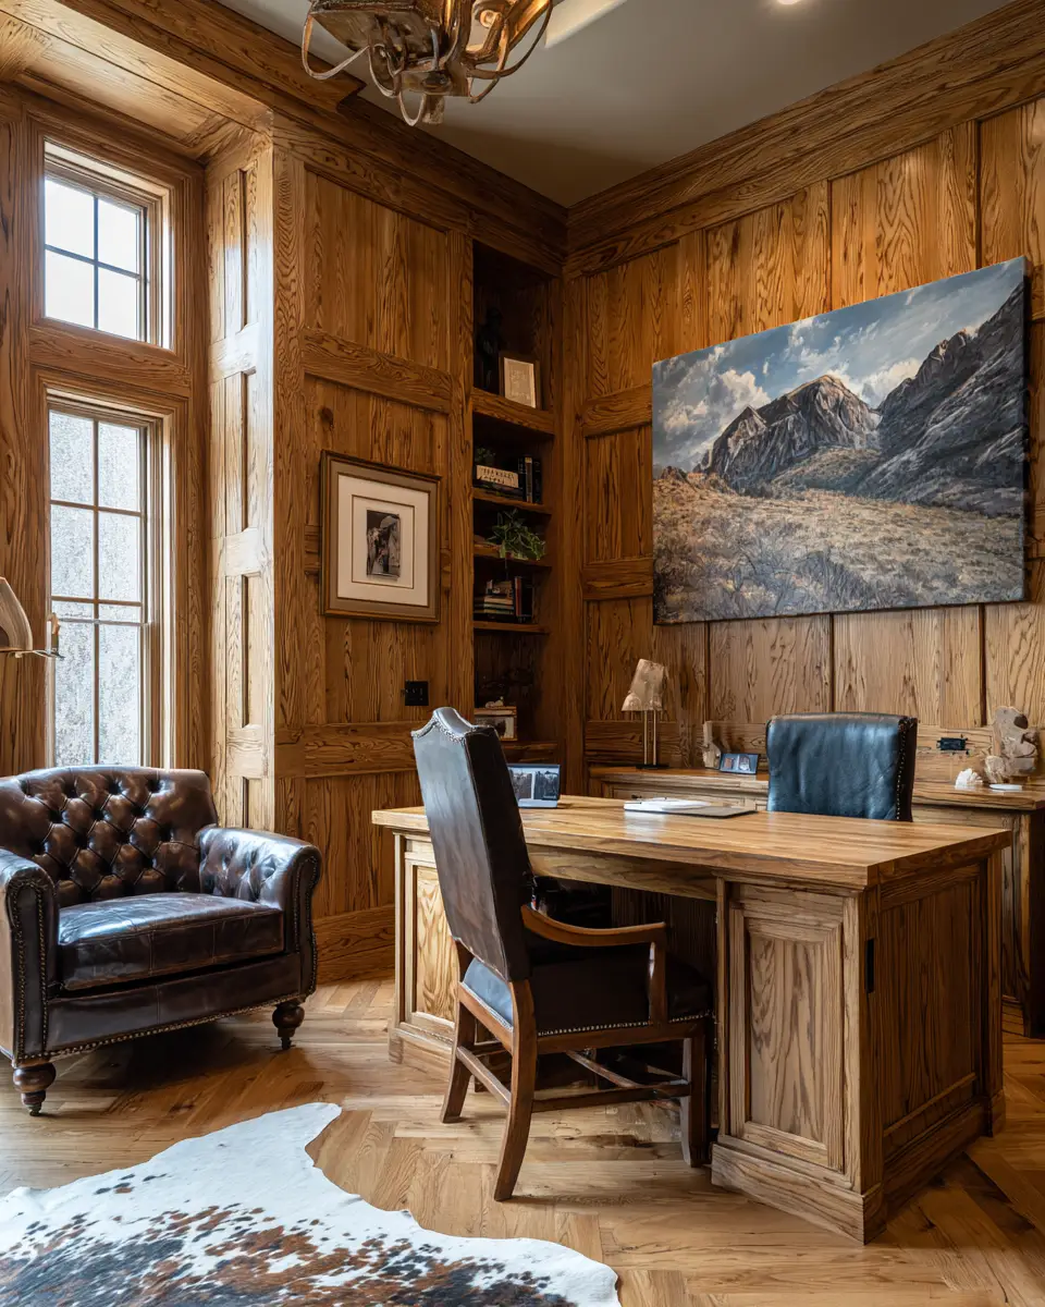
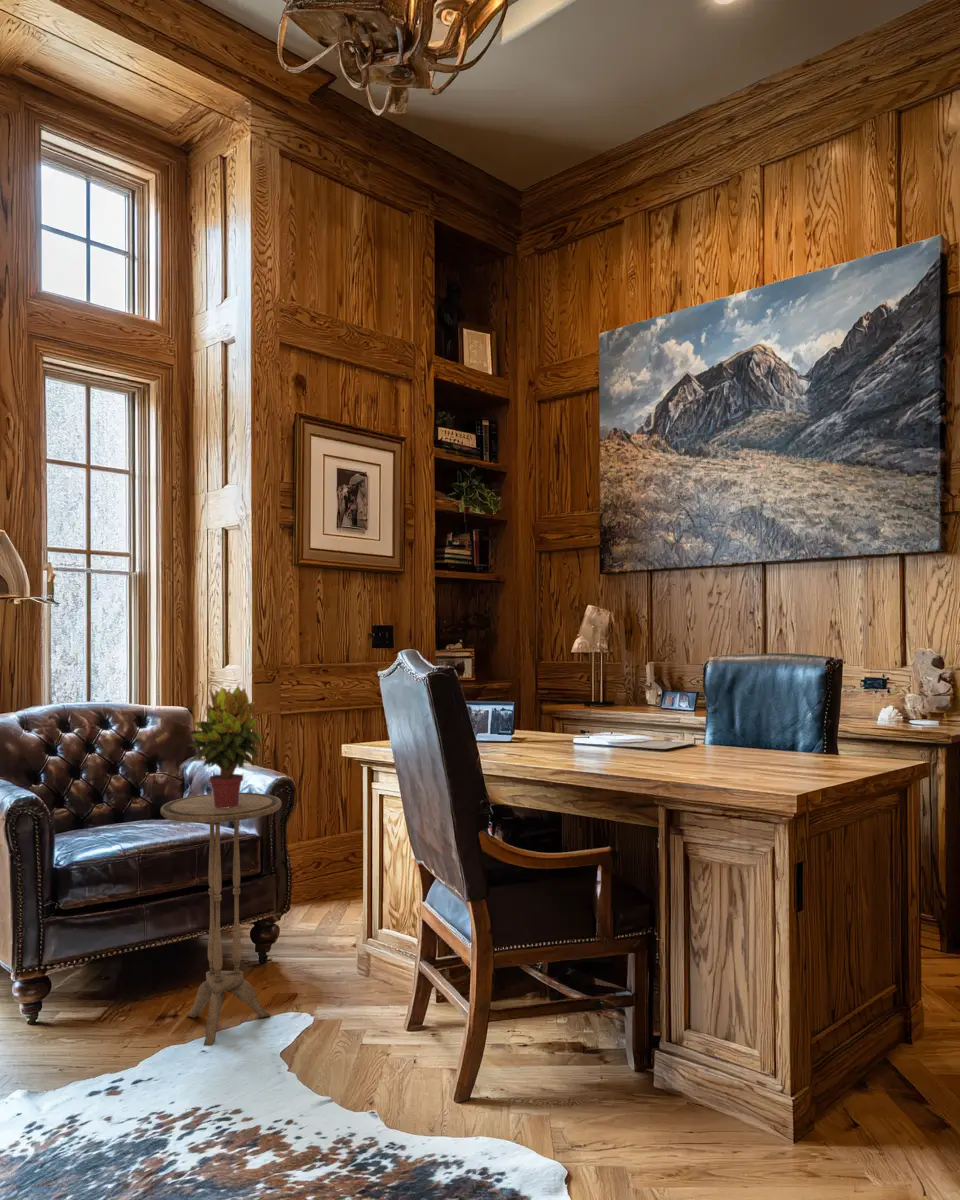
+ potted plant [187,685,265,808]
+ side table [160,792,283,1047]
